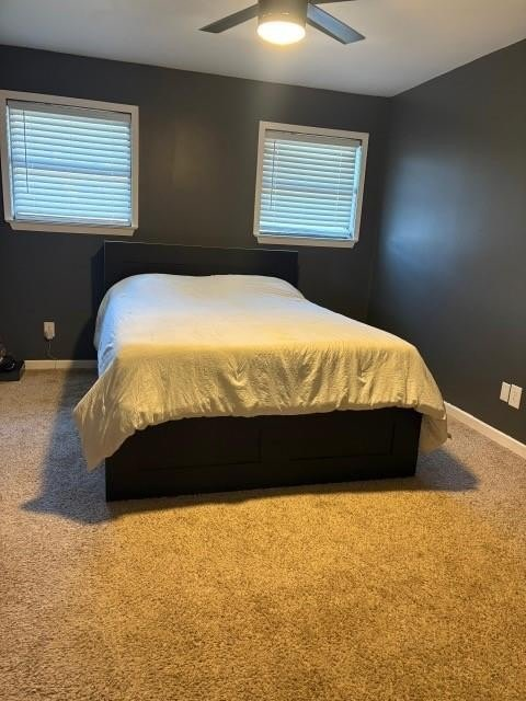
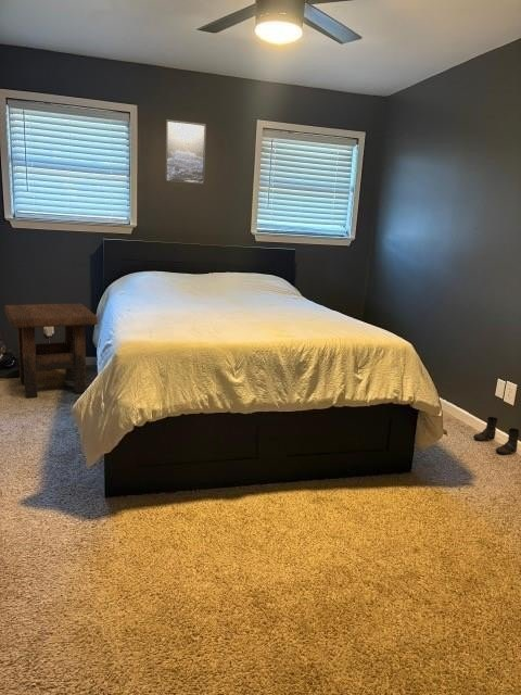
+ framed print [164,118,207,186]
+ side table [3,302,99,400]
+ boots [472,416,521,455]
